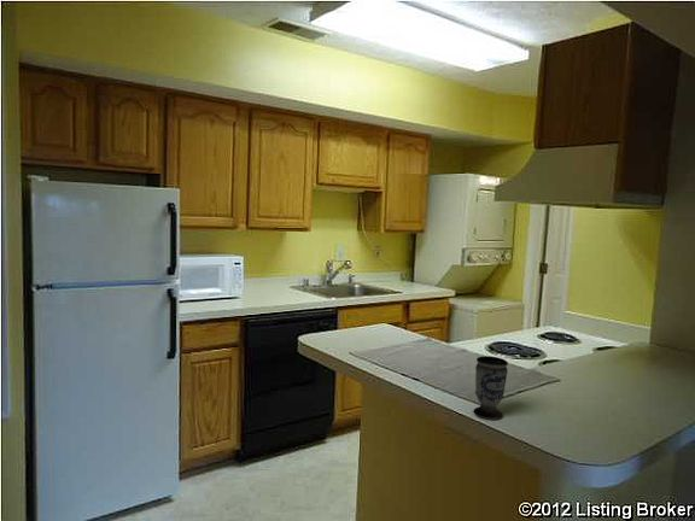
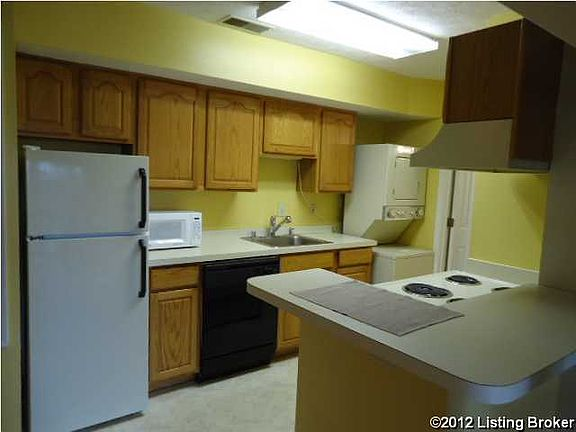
- cup [472,355,509,421]
